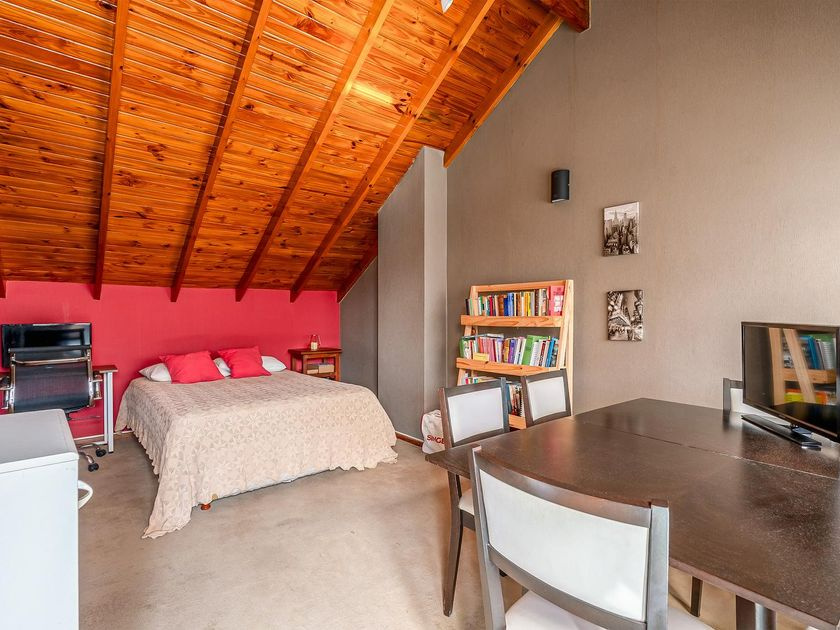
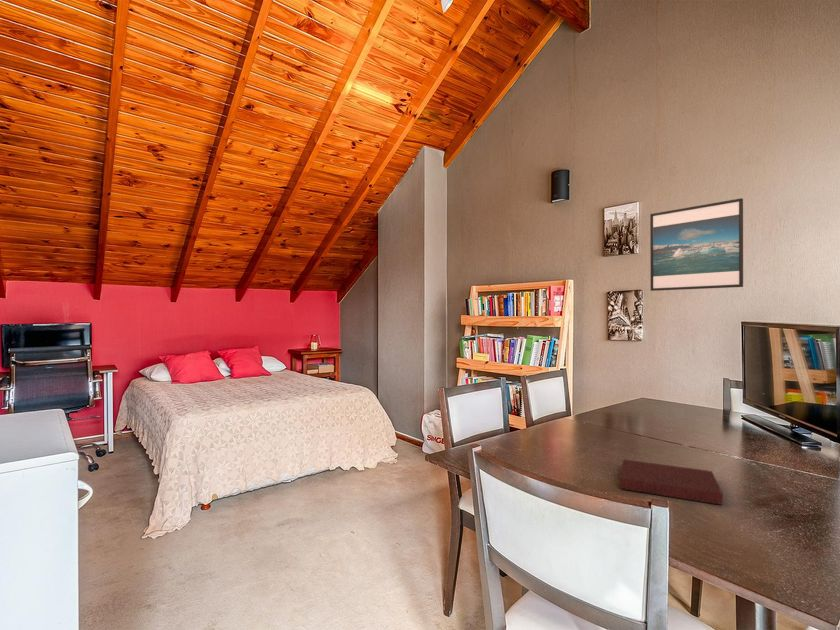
+ notebook [620,458,724,506]
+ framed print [649,197,744,292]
